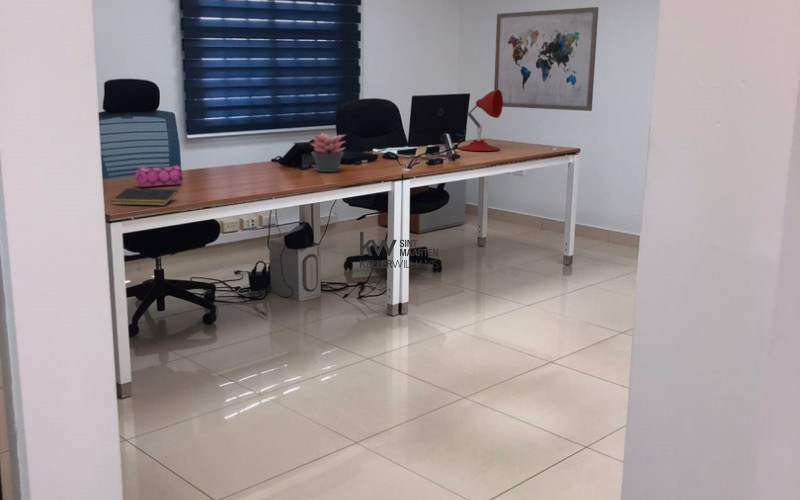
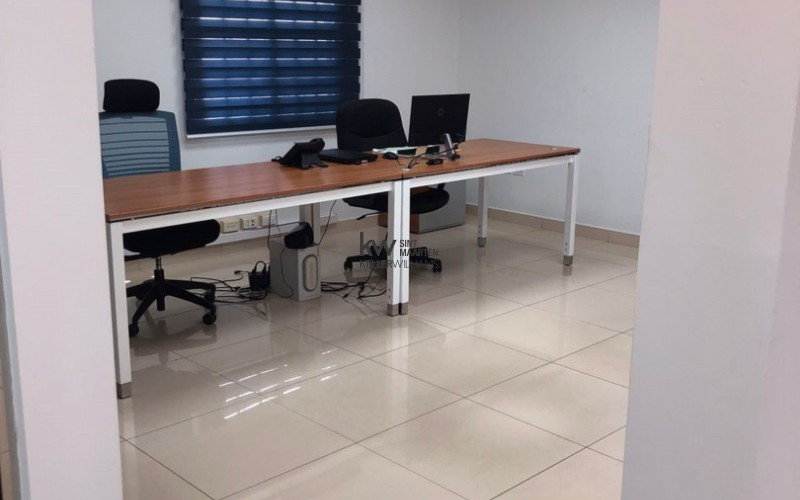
- succulent plant [309,132,347,173]
- desk lamp [456,90,504,152]
- notepad [110,187,179,207]
- pencil case [135,164,184,188]
- wall art [493,6,600,112]
